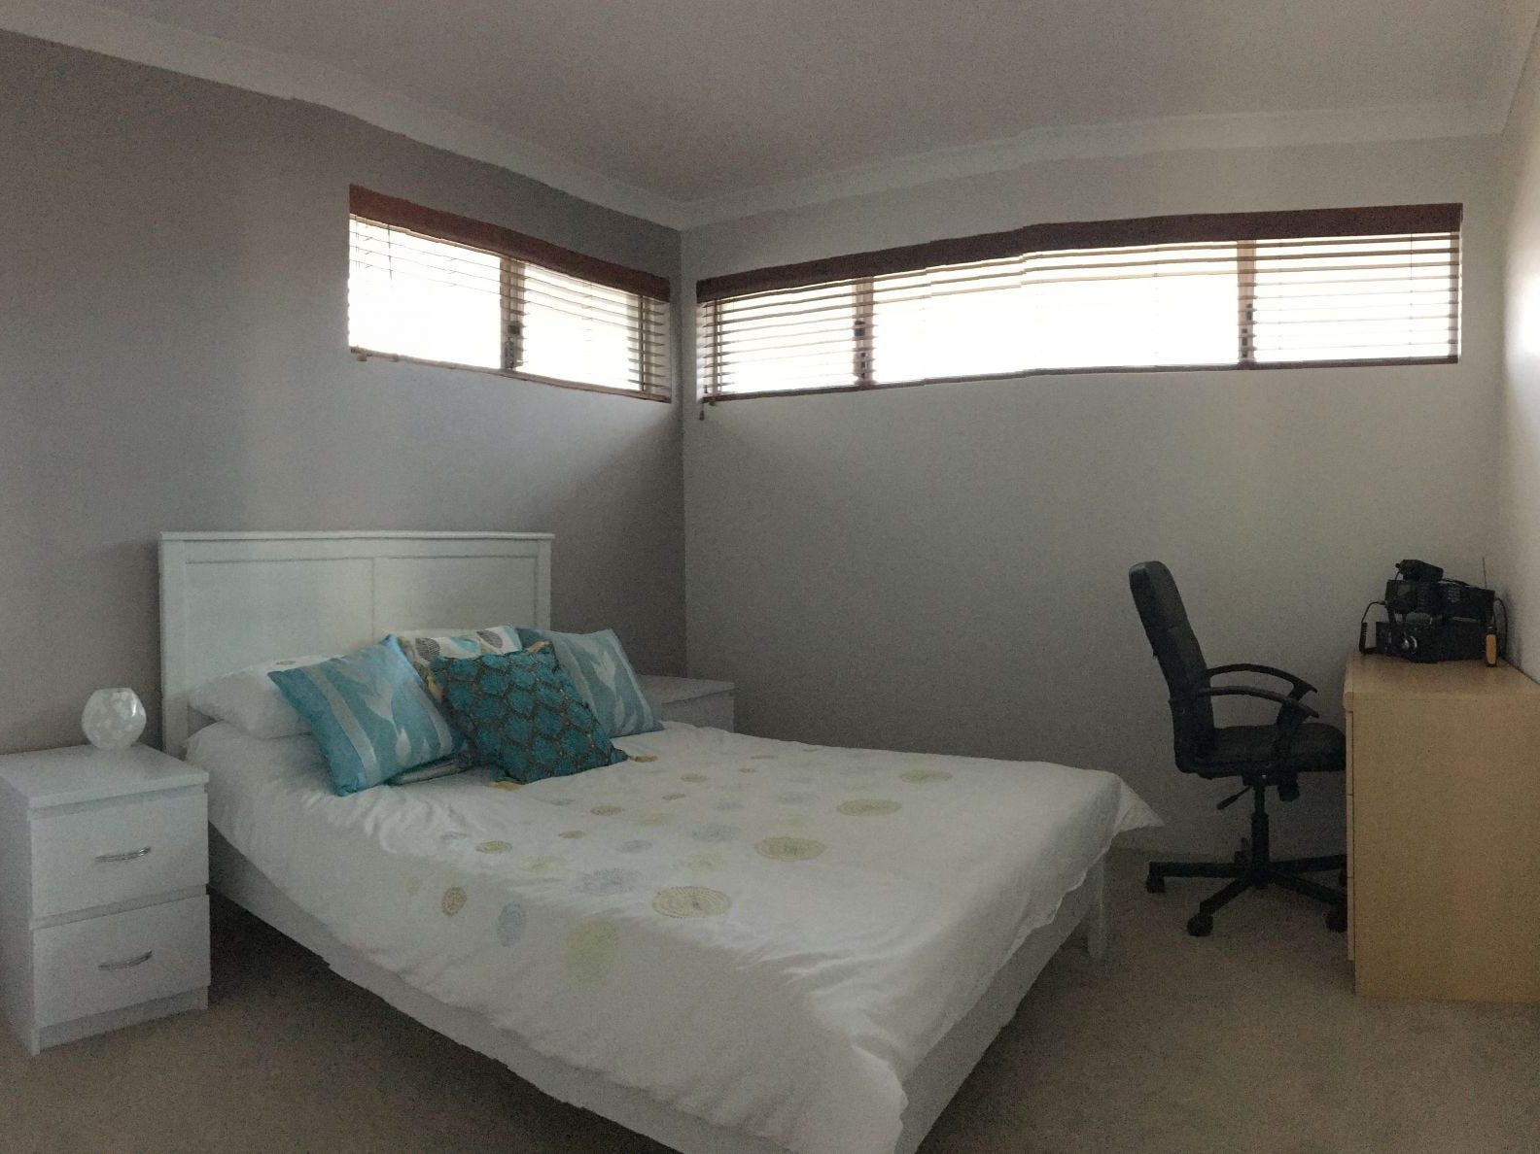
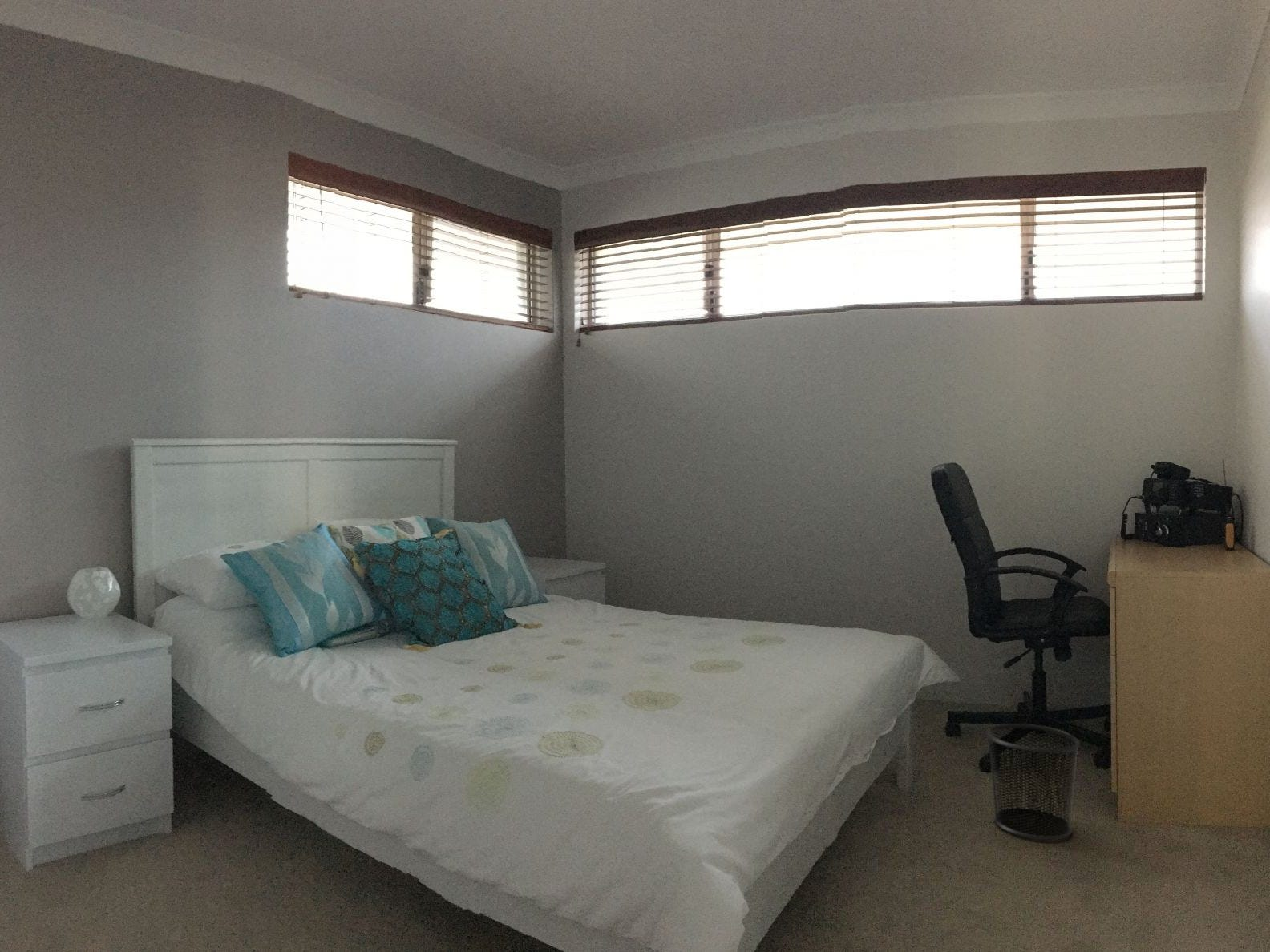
+ waste bin [986,723,1081,841]
